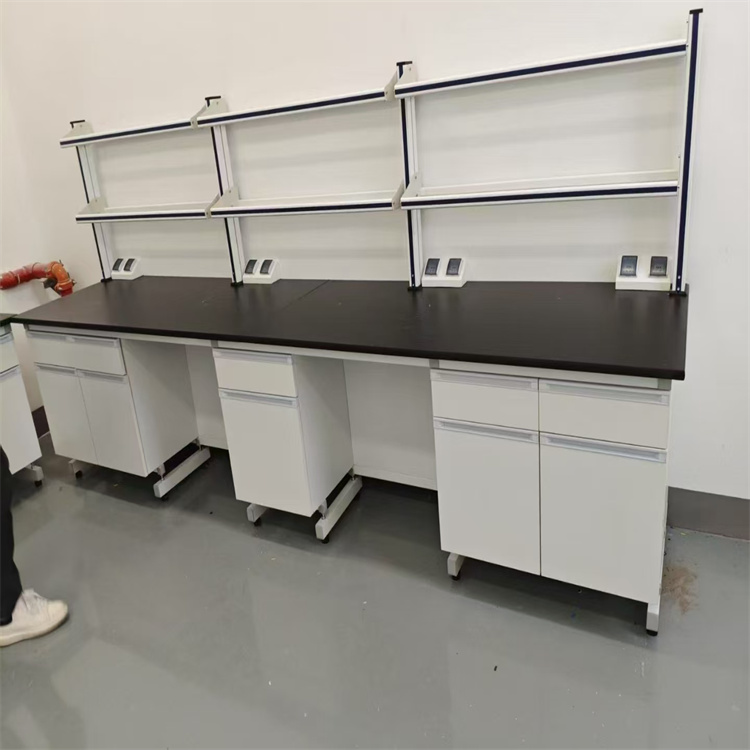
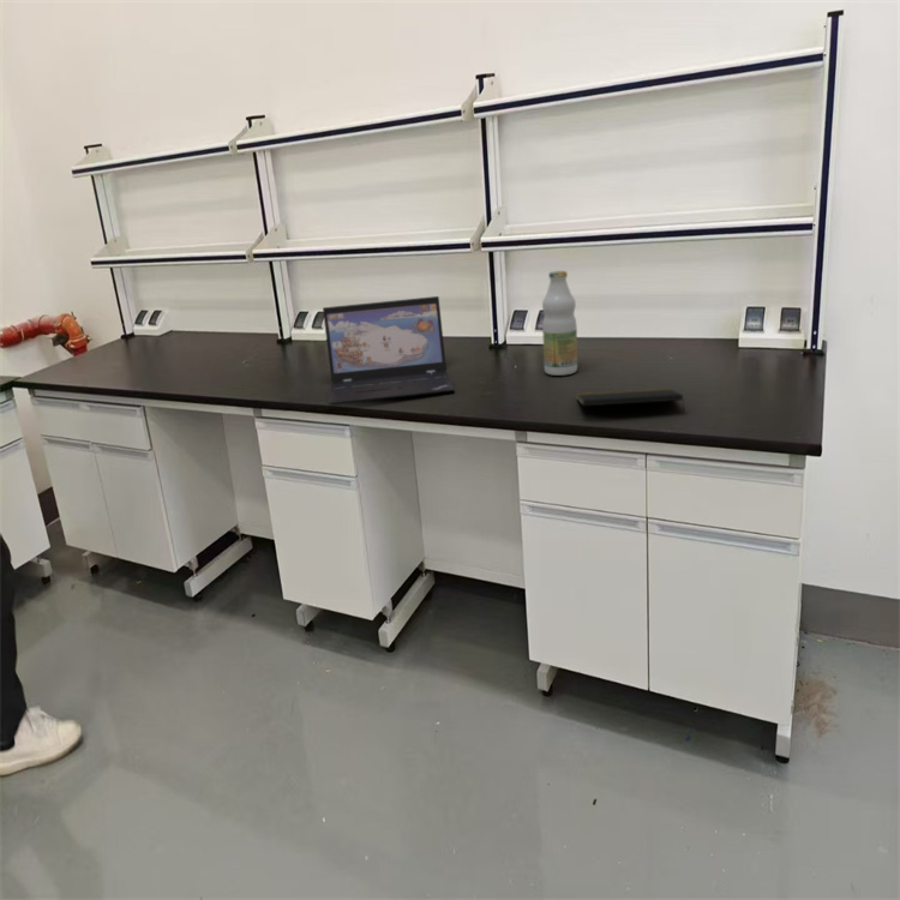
+ laptop [322,295,456,406]
+ notepad [576,388,686,414]
+ bottle [541,270,578,377]
